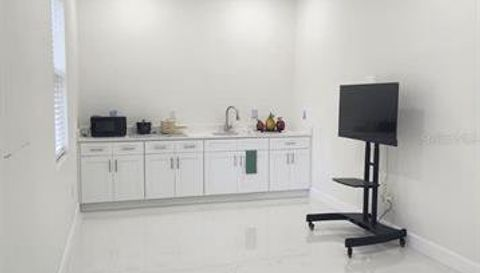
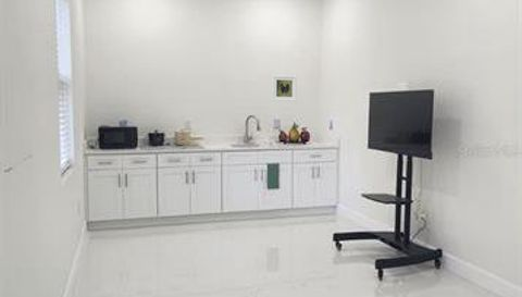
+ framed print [271,74,298,102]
